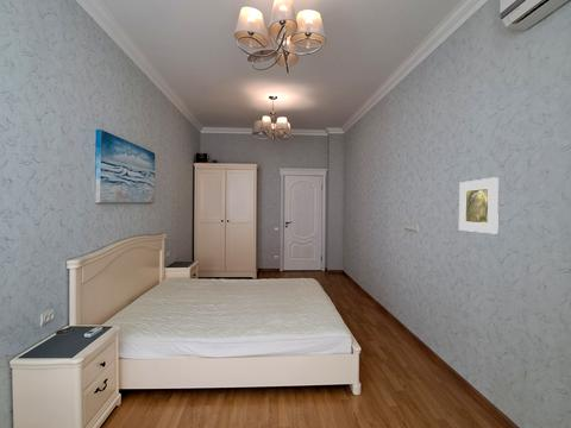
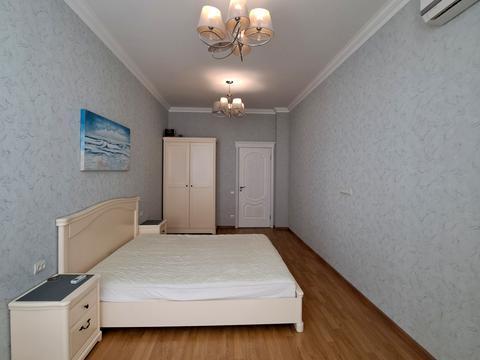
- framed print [458,176,500,234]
